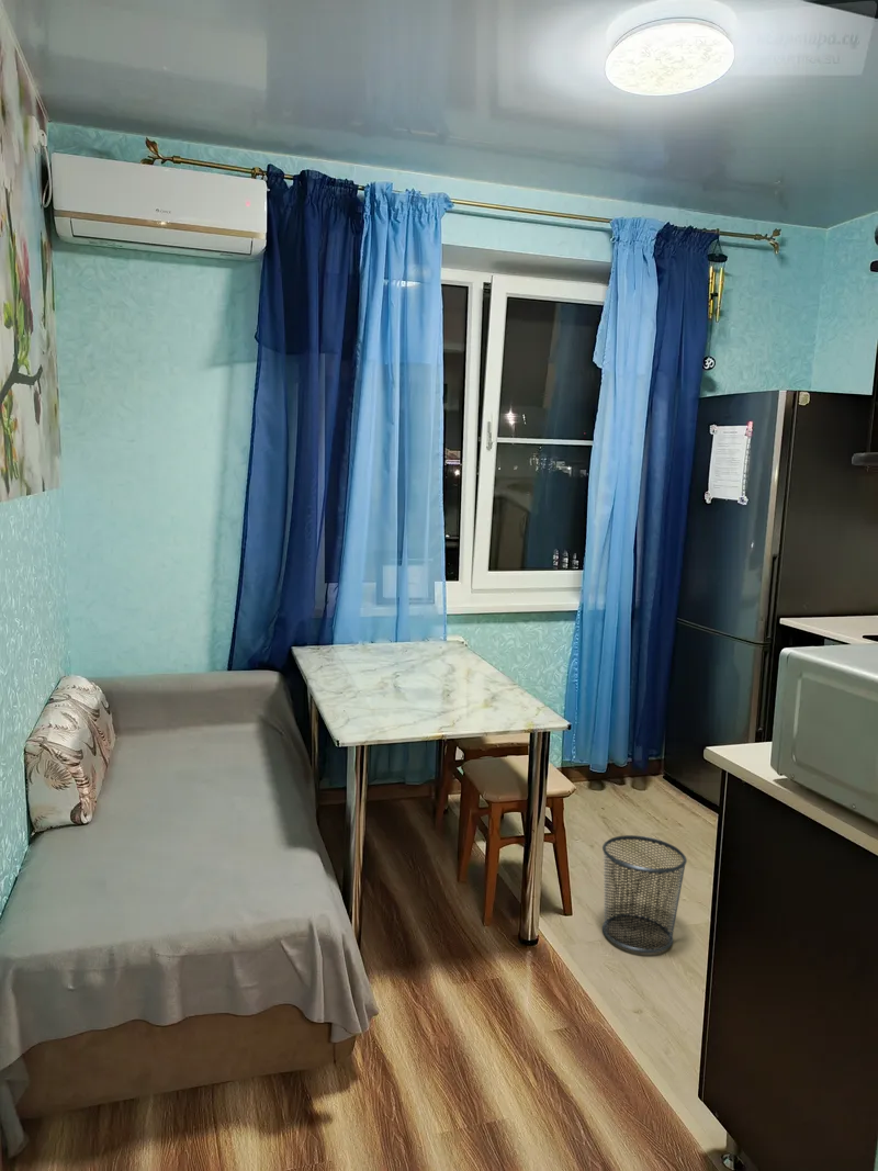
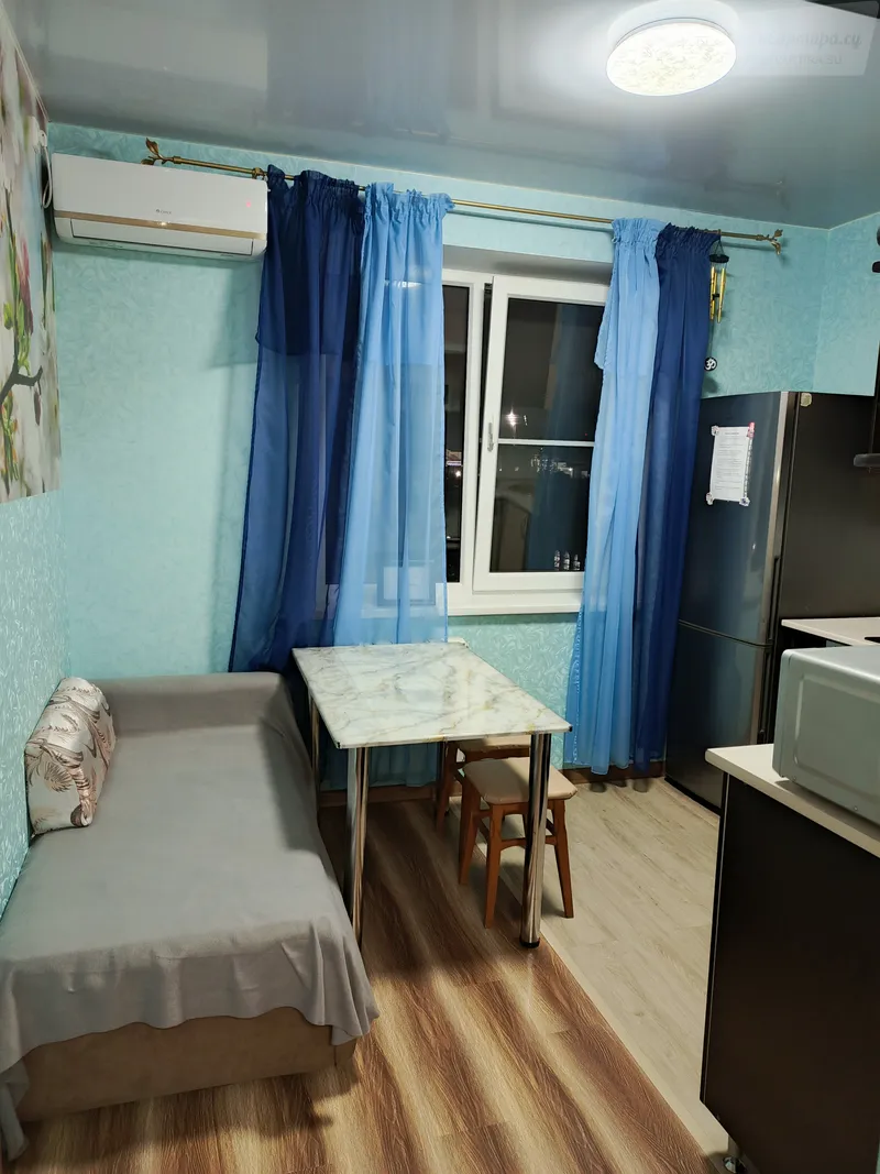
- waste bin [601,834,688,954]
